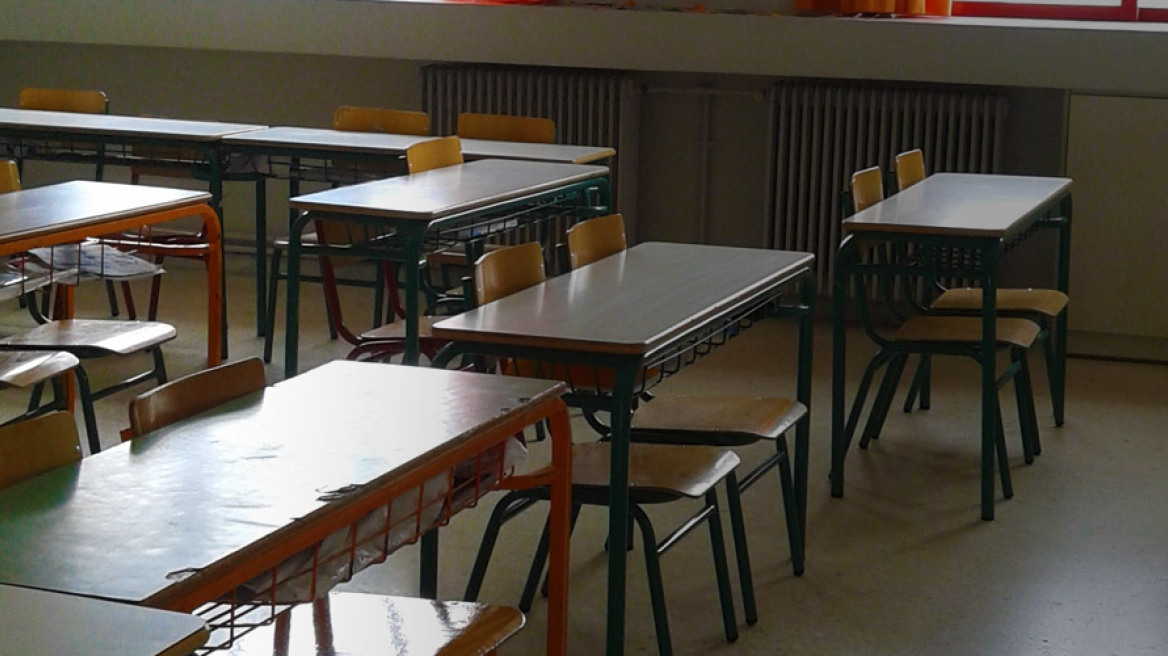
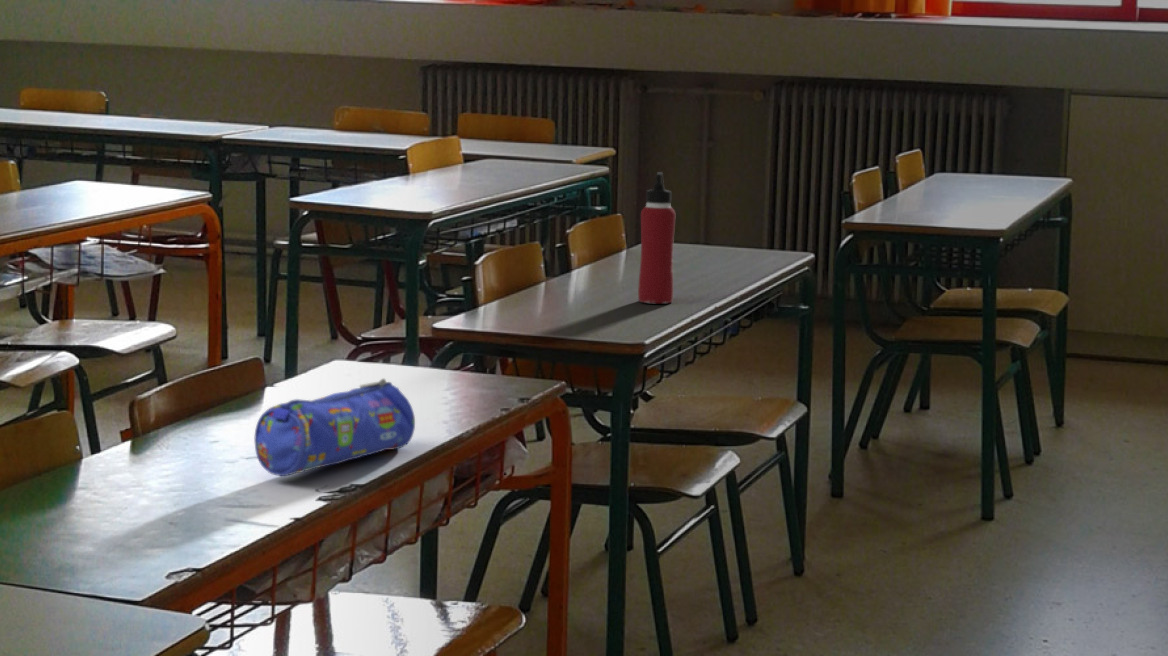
+ pencil case [253,377,416,477]
+ water bottle [637,171,676,304]
